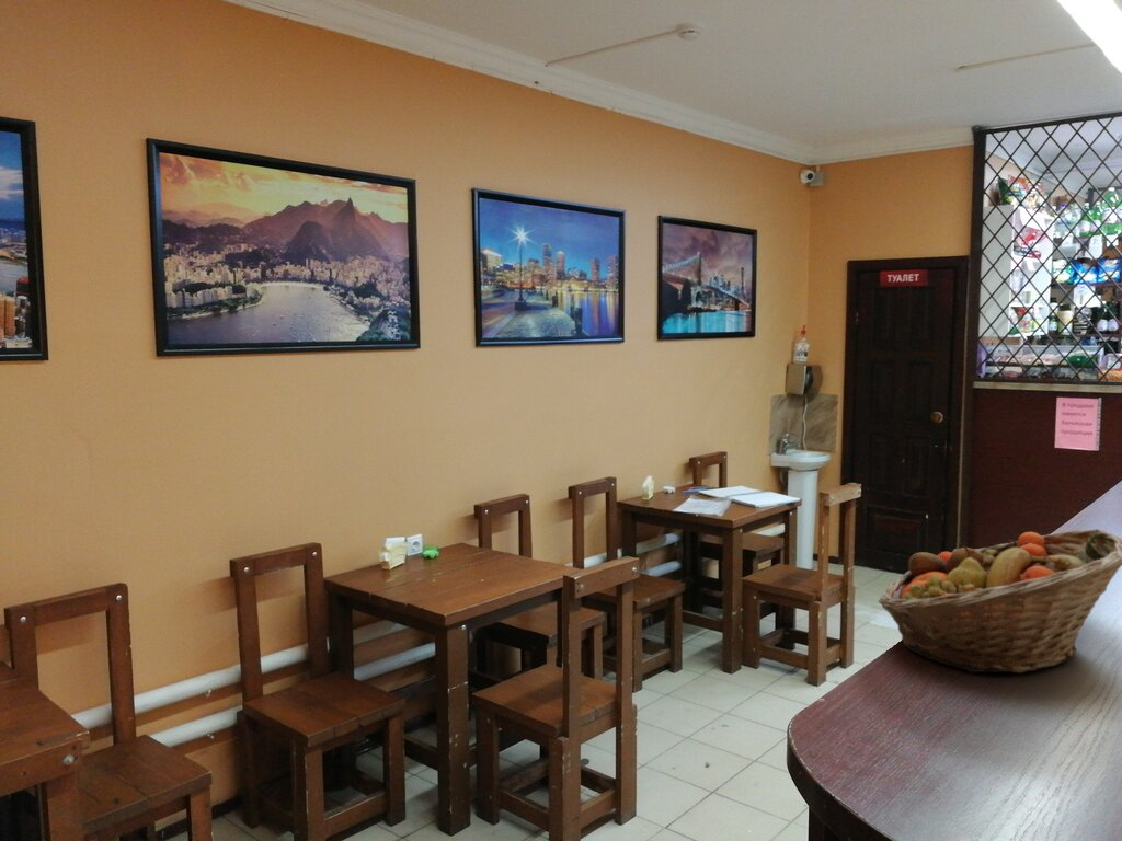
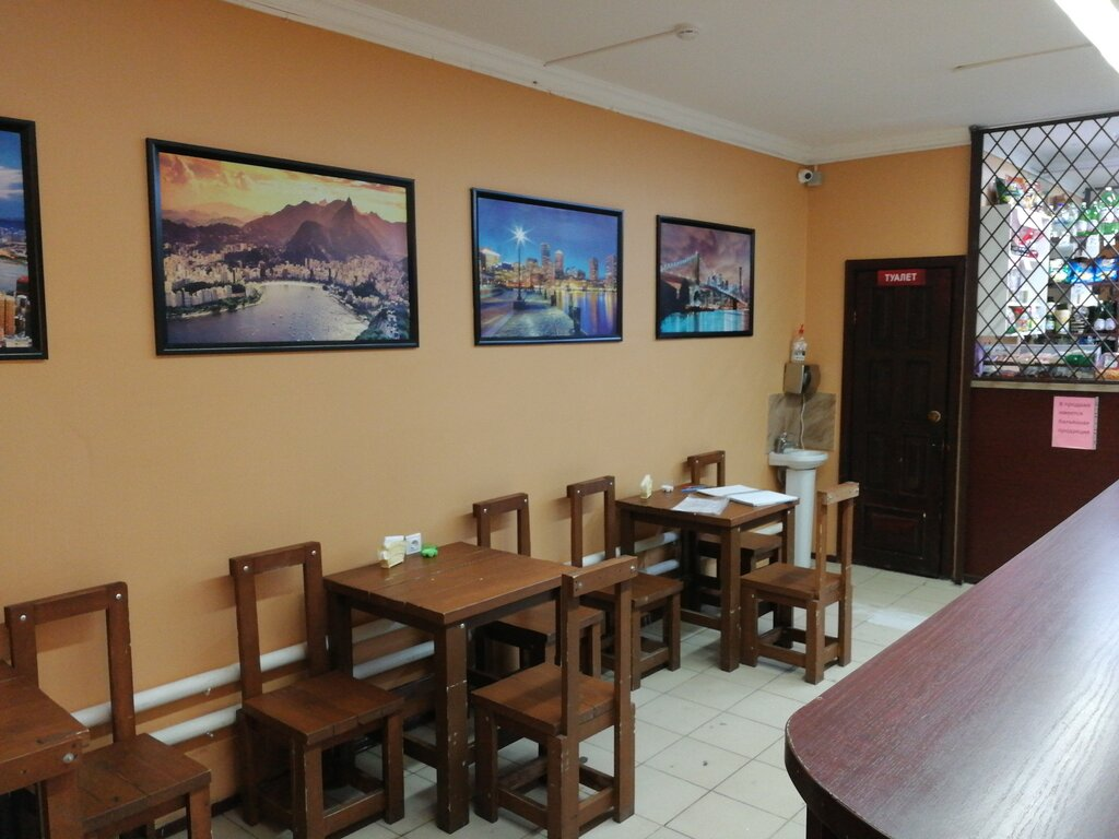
- fruit basket [878,528,1122,675]
